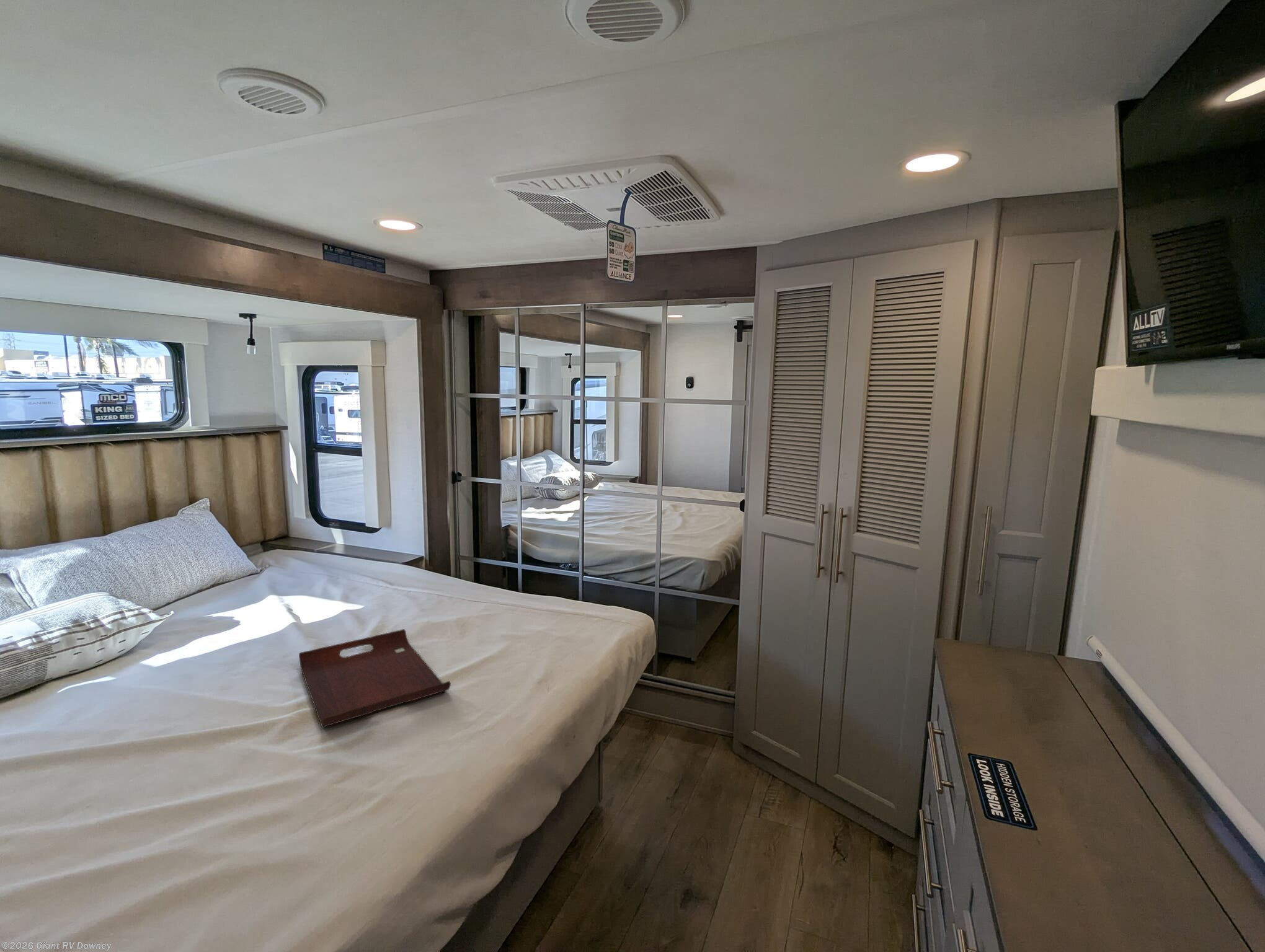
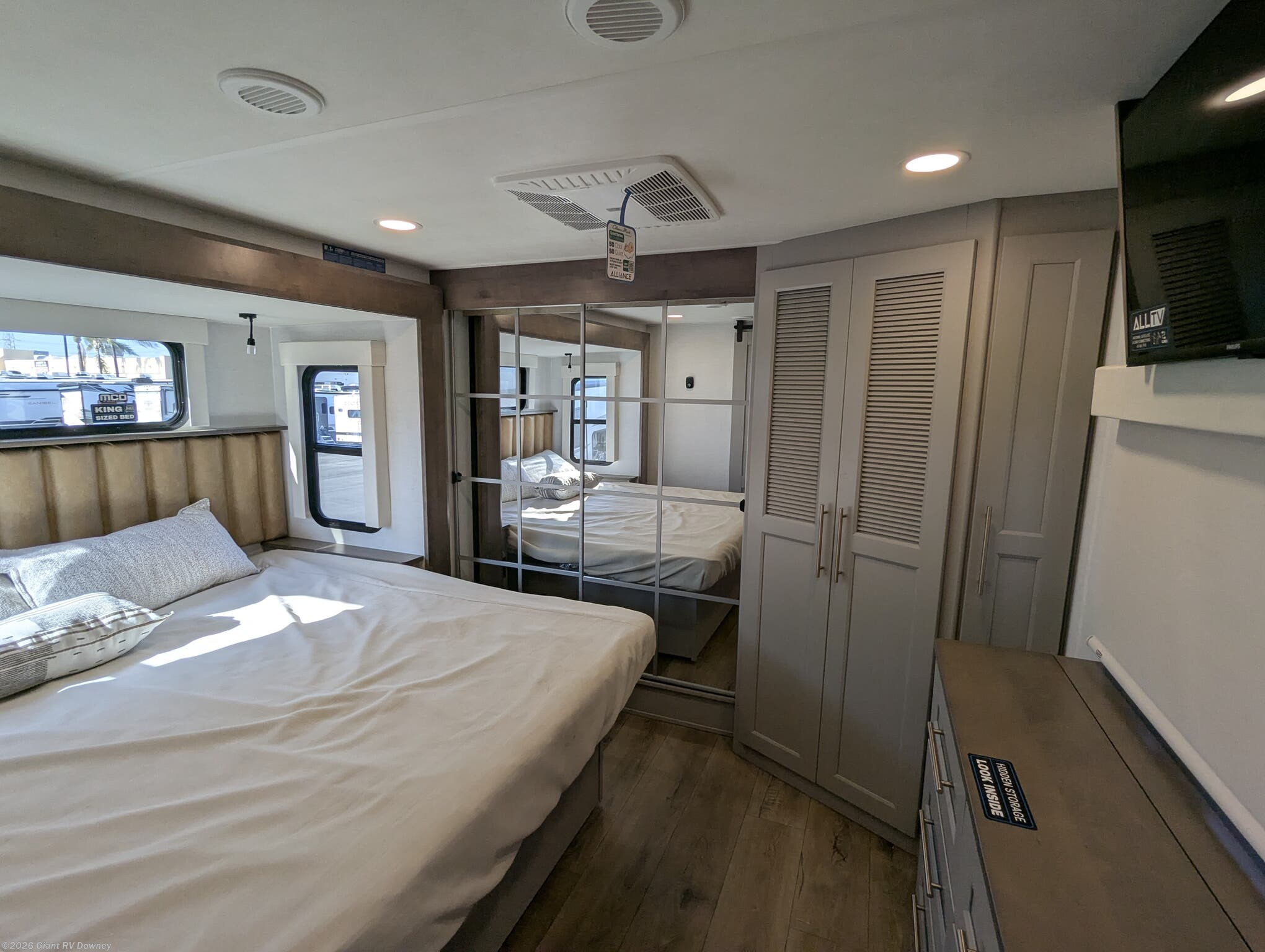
- serving tray [298,628,451,728]
